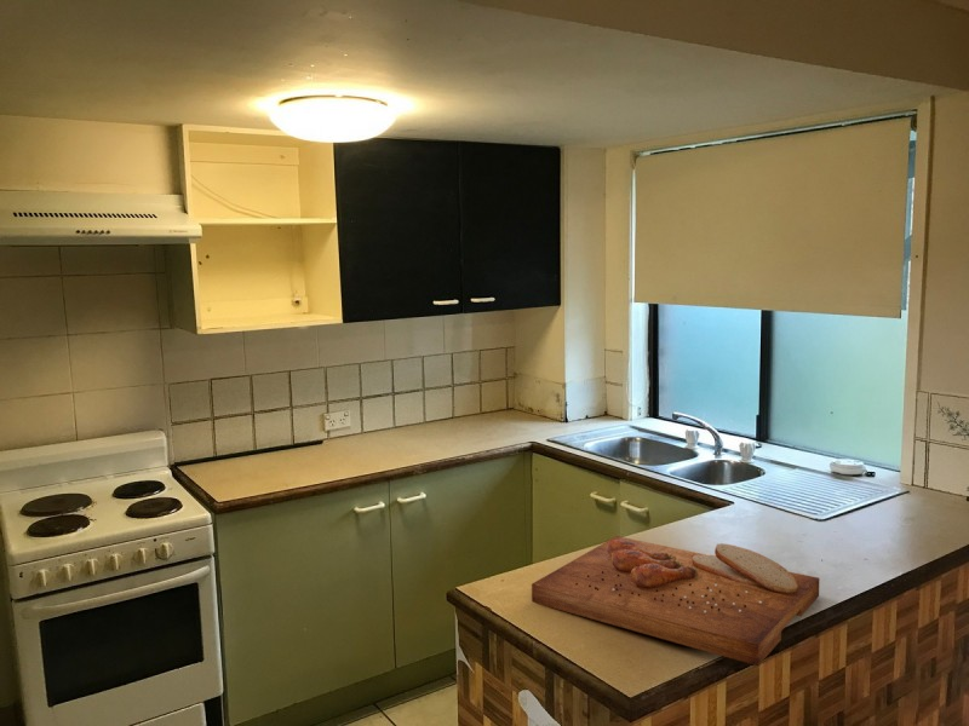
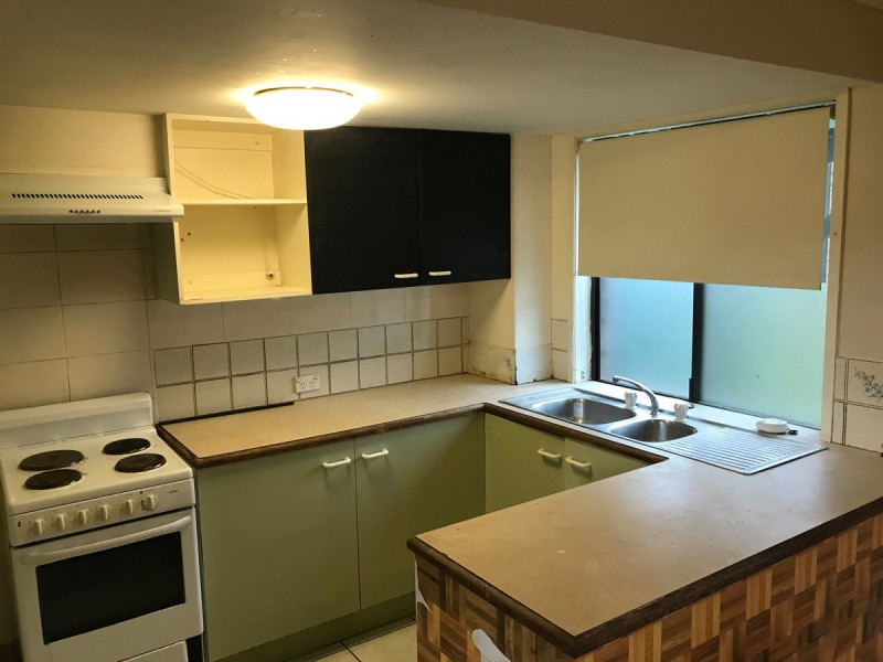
- cutting board [531,535,820,667]
